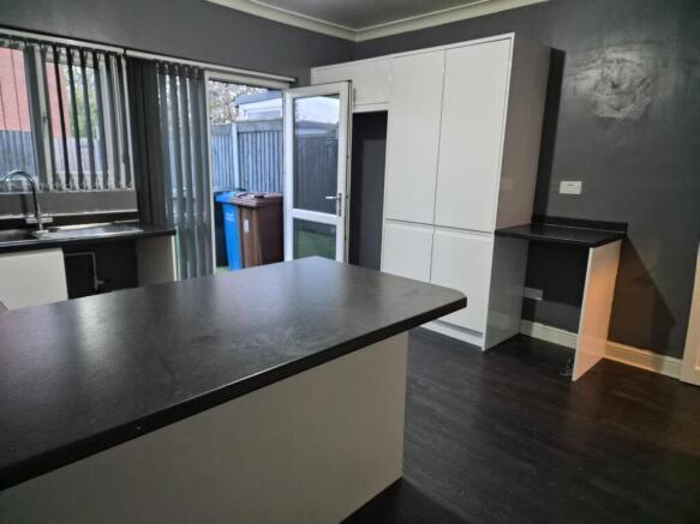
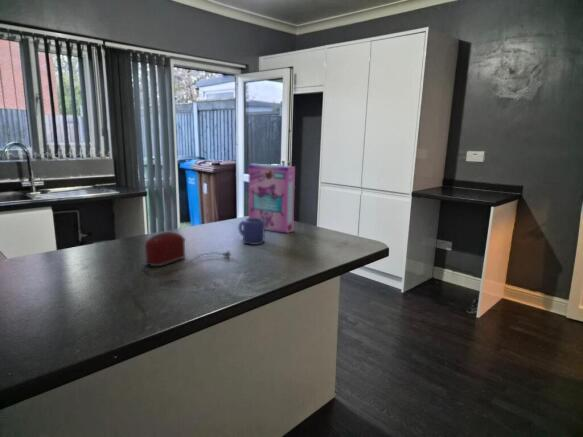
+ cereal box [248,163,296,234]
+ mug [237,217,266,246]
+ toaster [143,231,233,275]
